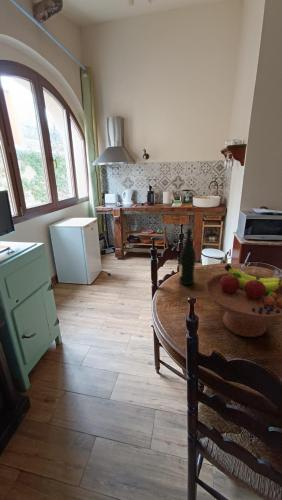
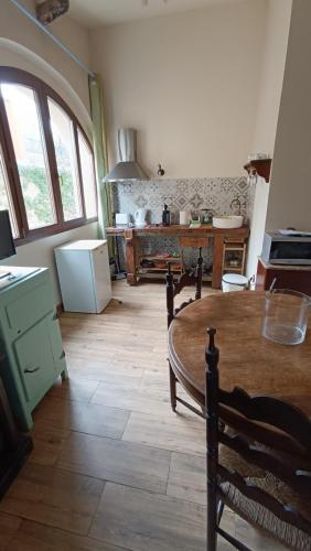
- fruit bowl [204,263,282,338]
- wine bottle [178,227,197,286]
